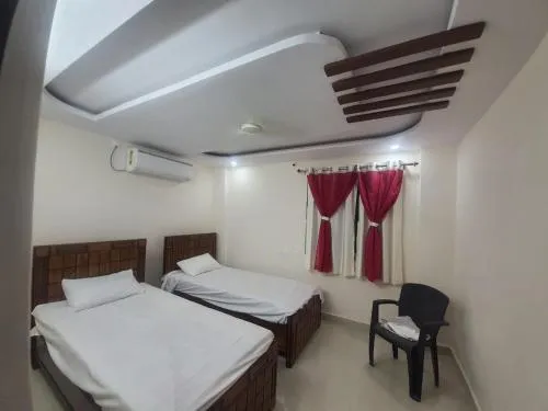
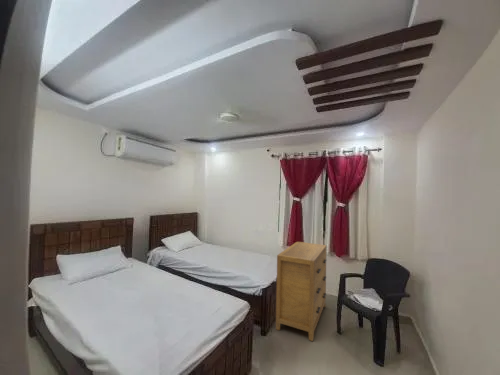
+ dresser [275,241,328,342]
